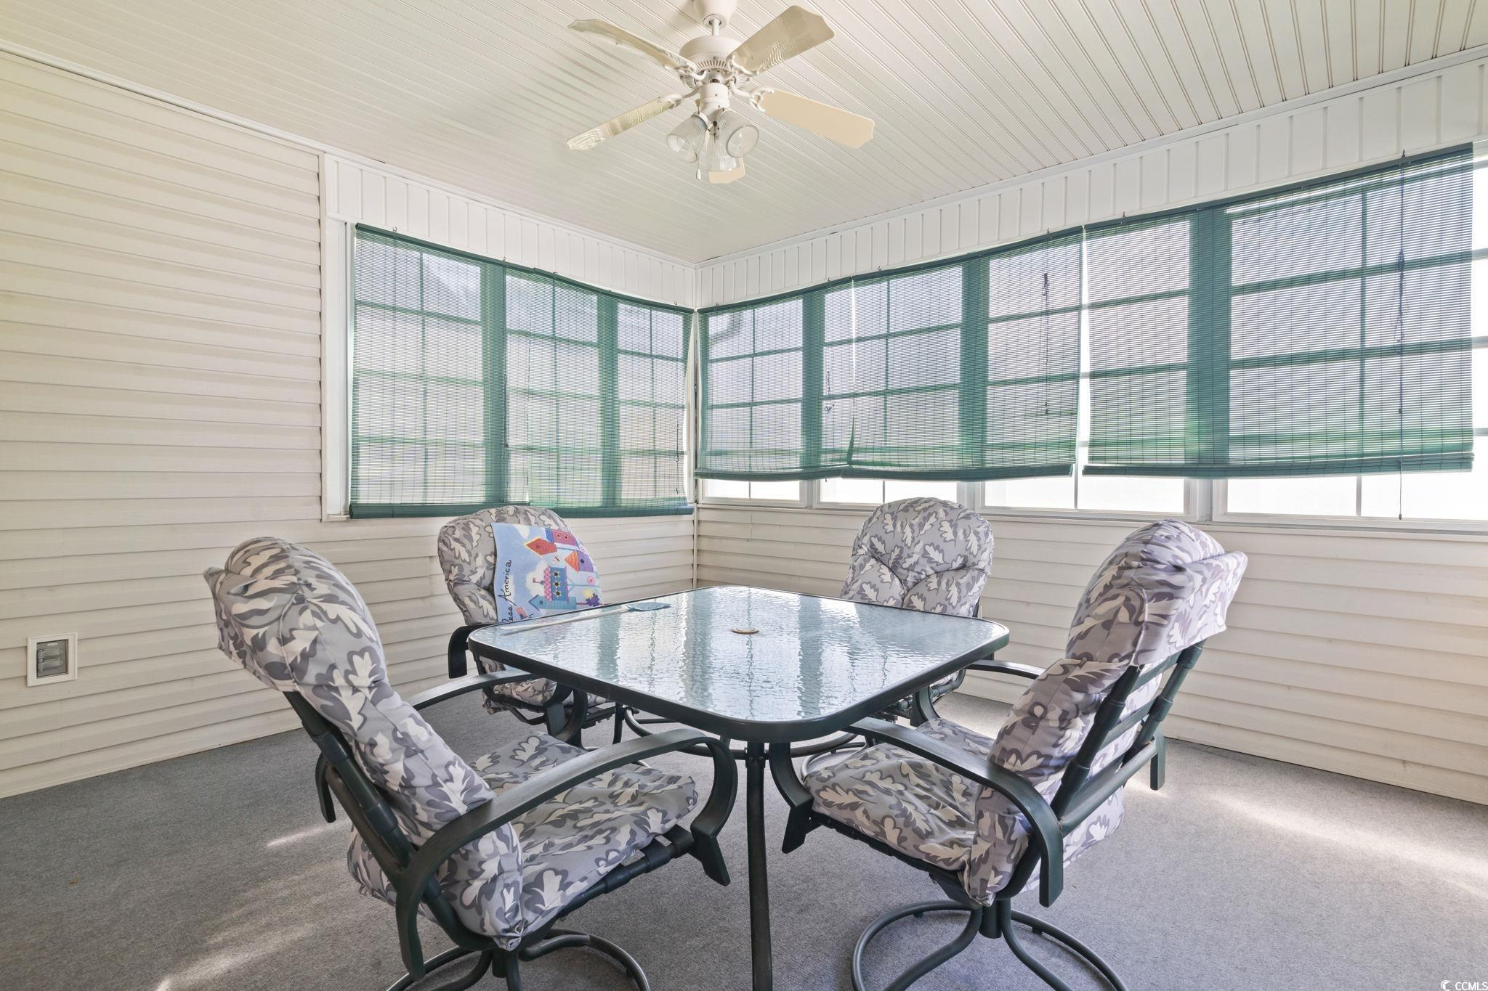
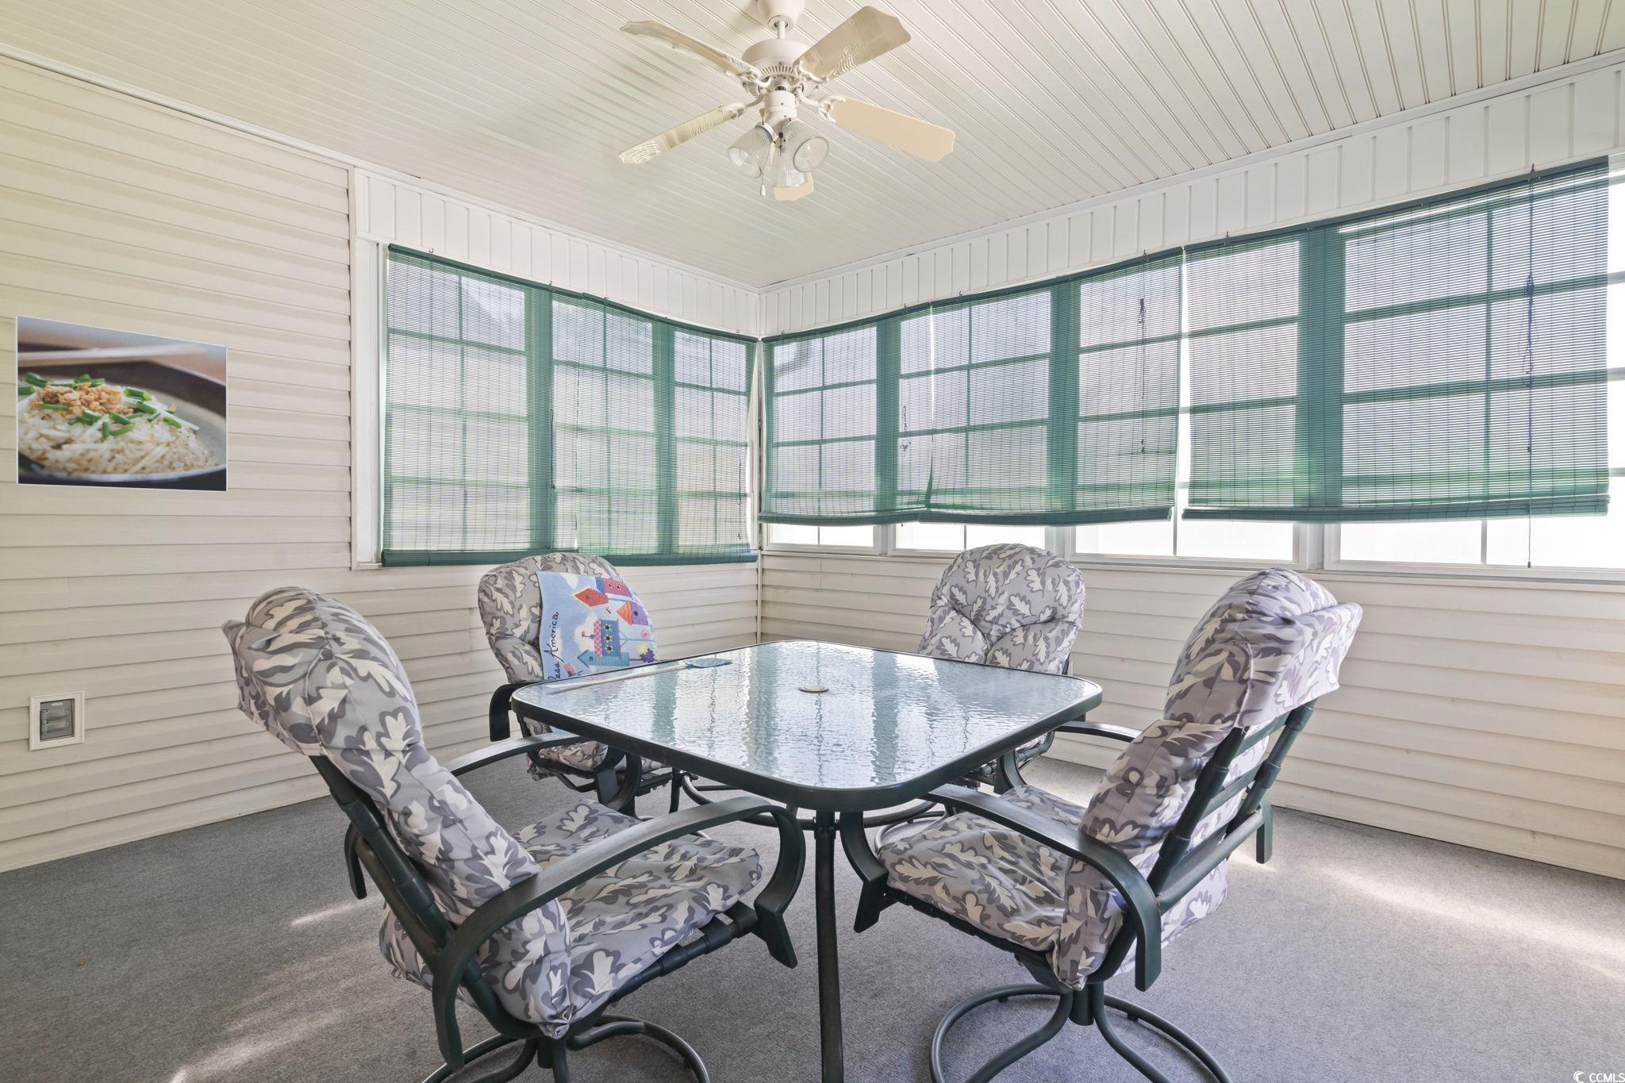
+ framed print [14,313,228,493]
